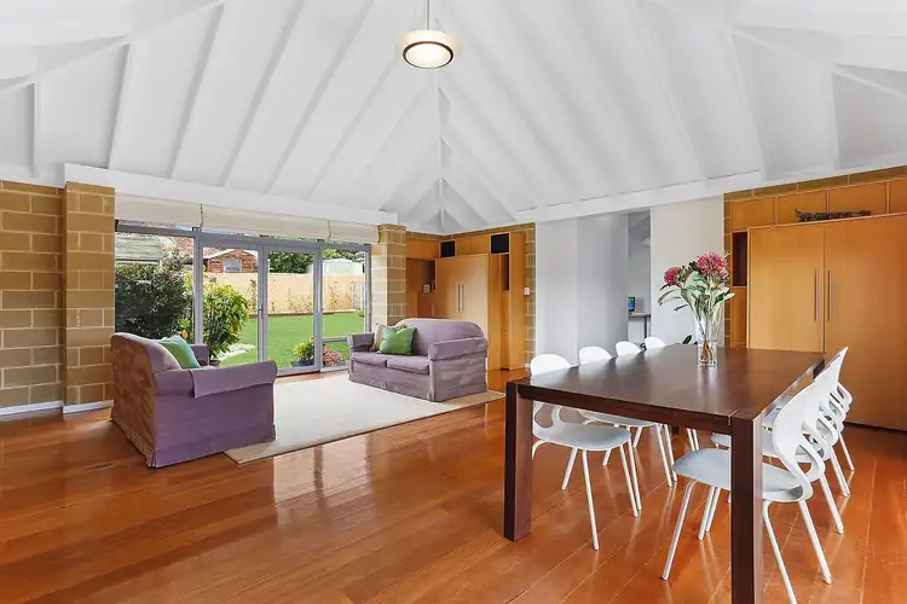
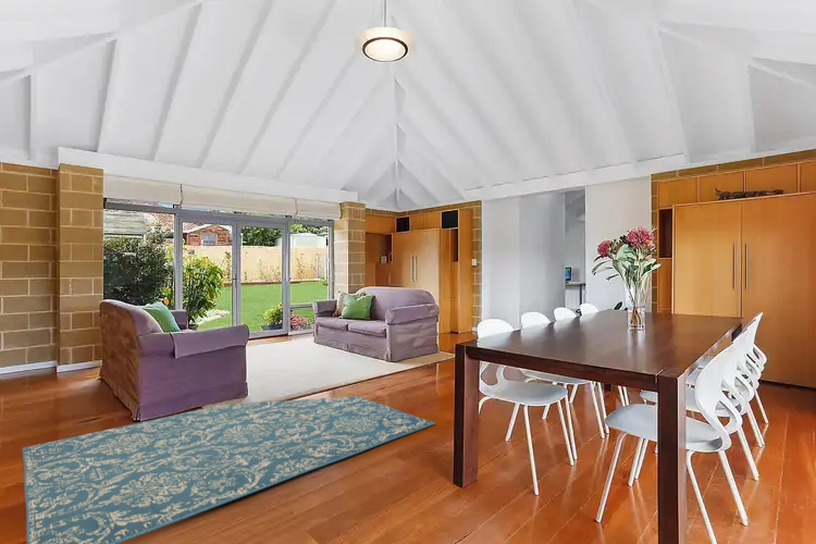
+ rug [21,395,436,544]
